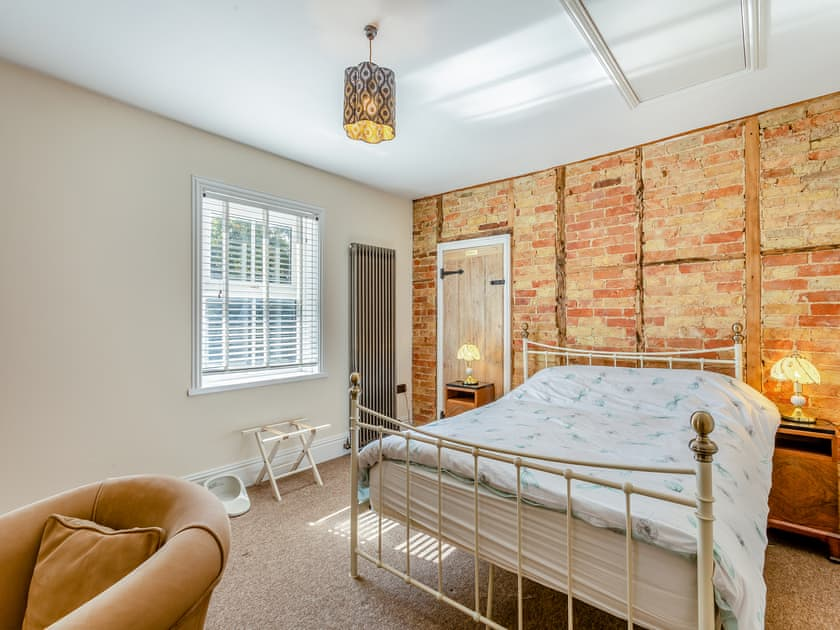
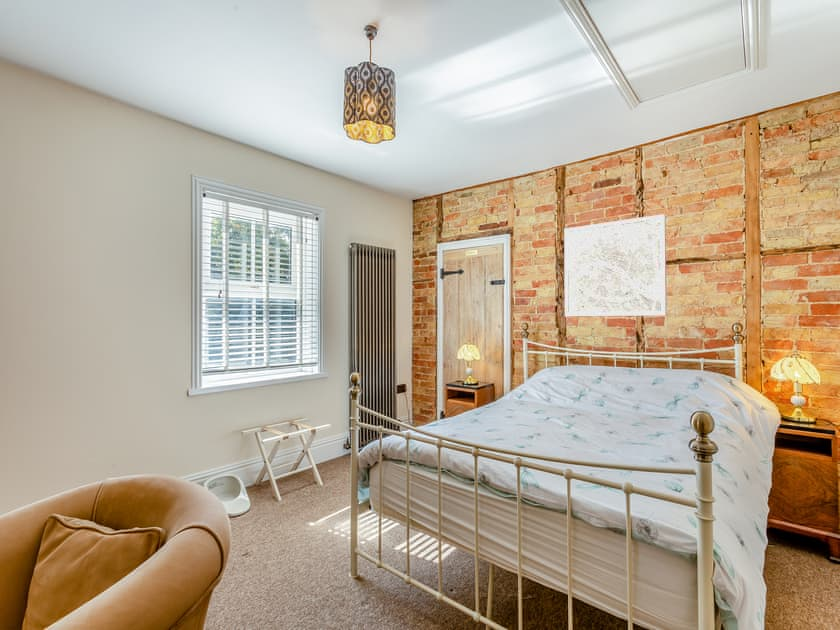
+ wall art [563,213,667,317]
